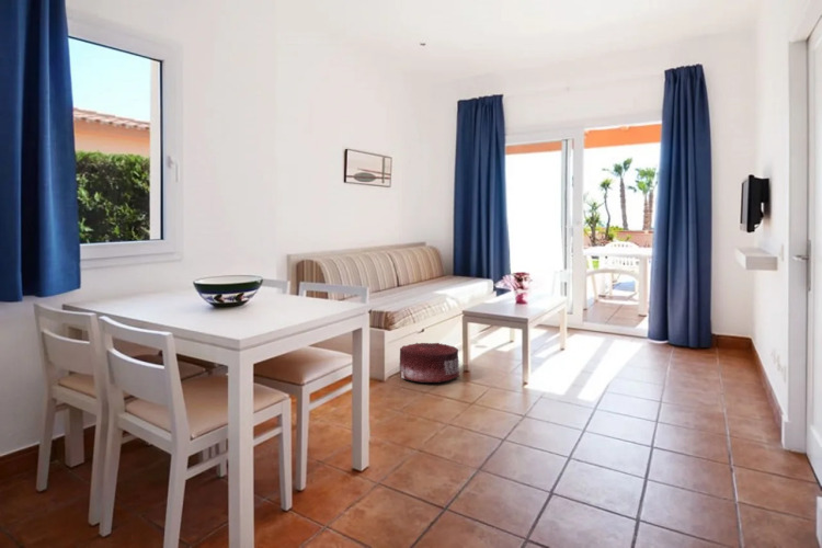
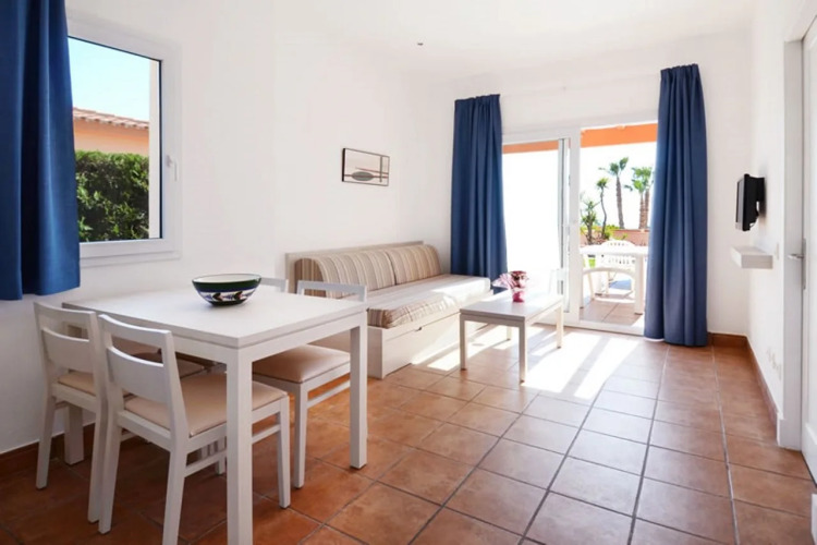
- pouf [398,342,460,384]
